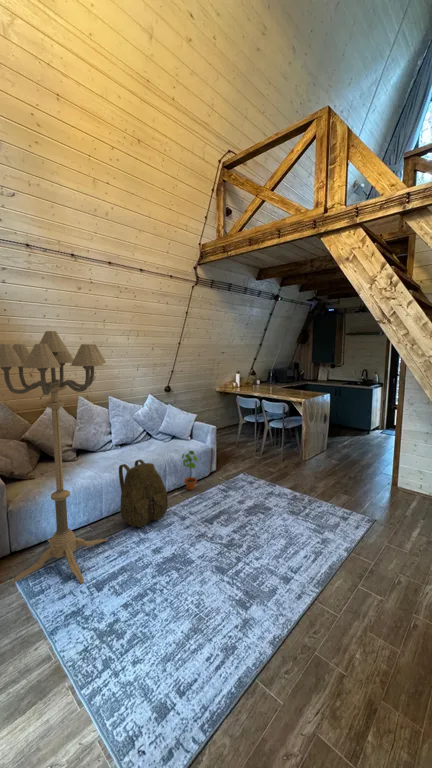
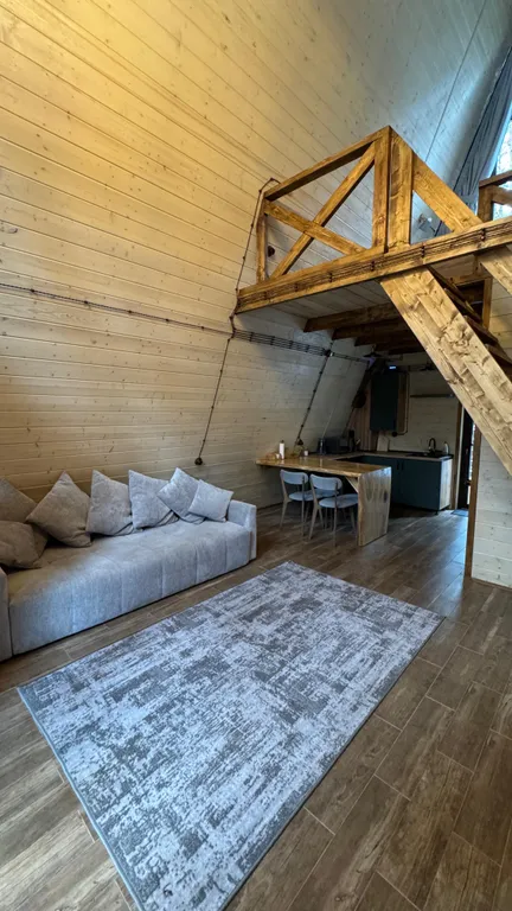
- floor lamp [0,330,108,585]
- potted plant [181,449,199,491]
- backpack [118,459,169,528]
